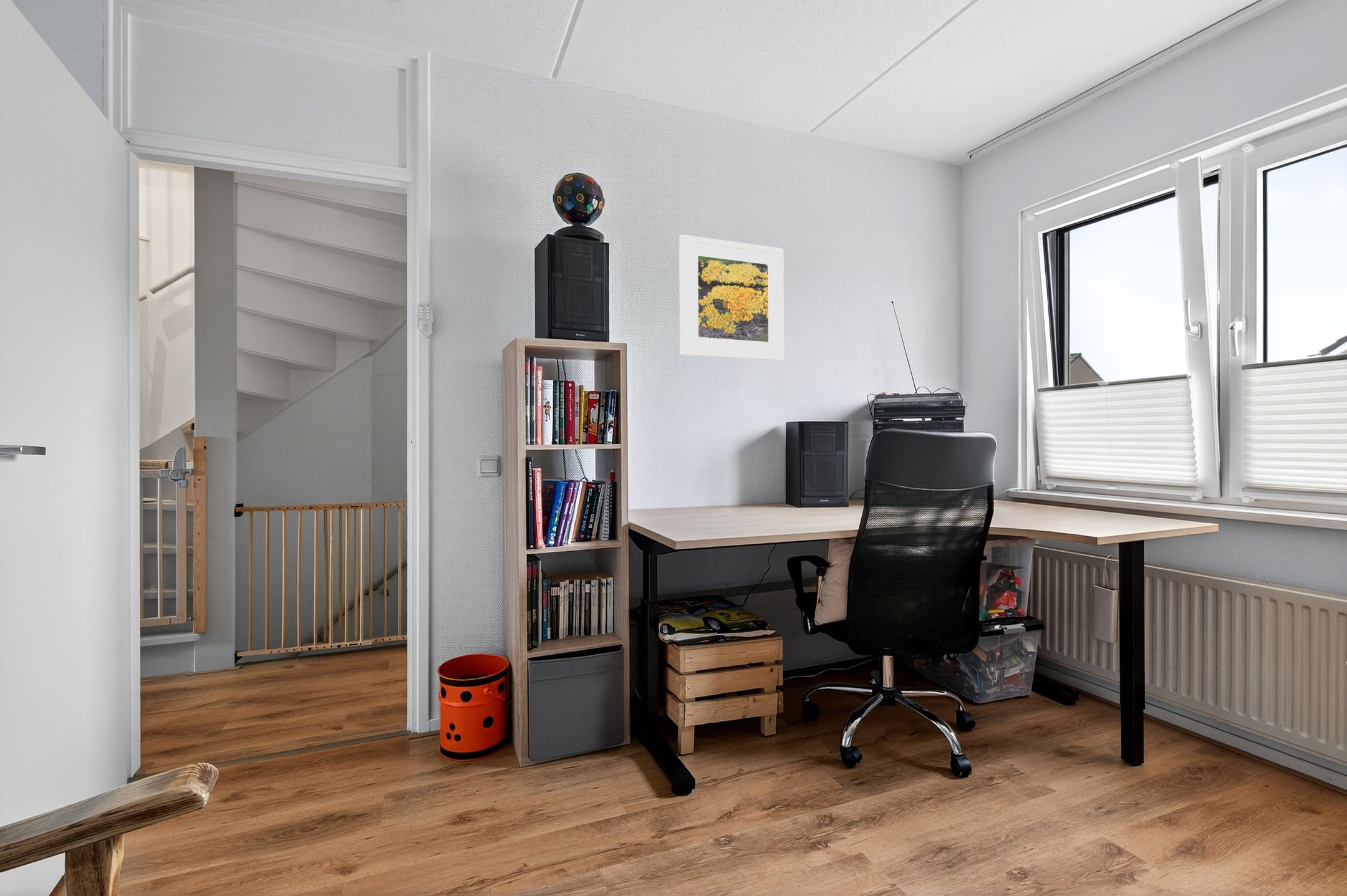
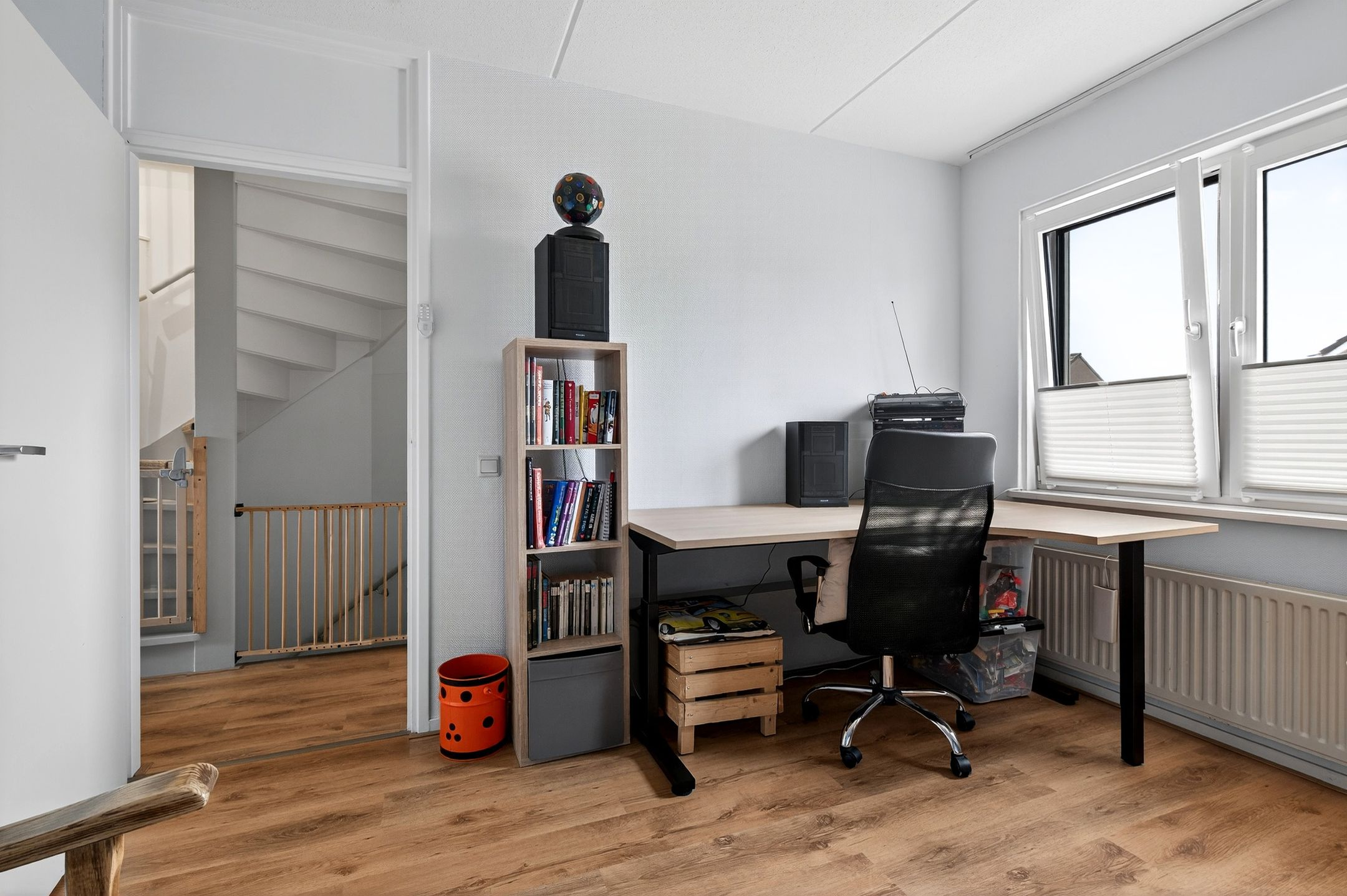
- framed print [678,234,785,362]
